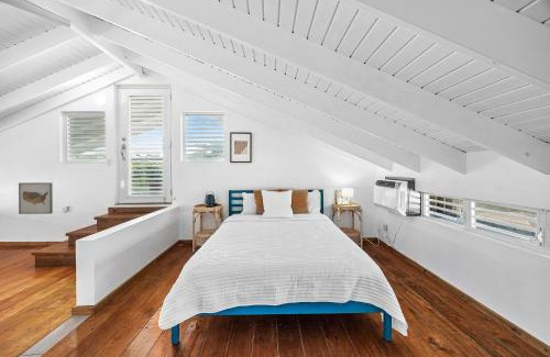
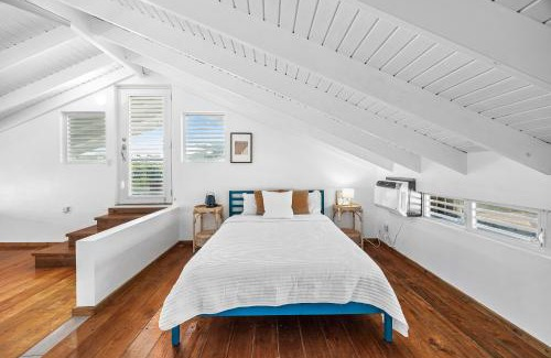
- wall art [18,181,54,215]
